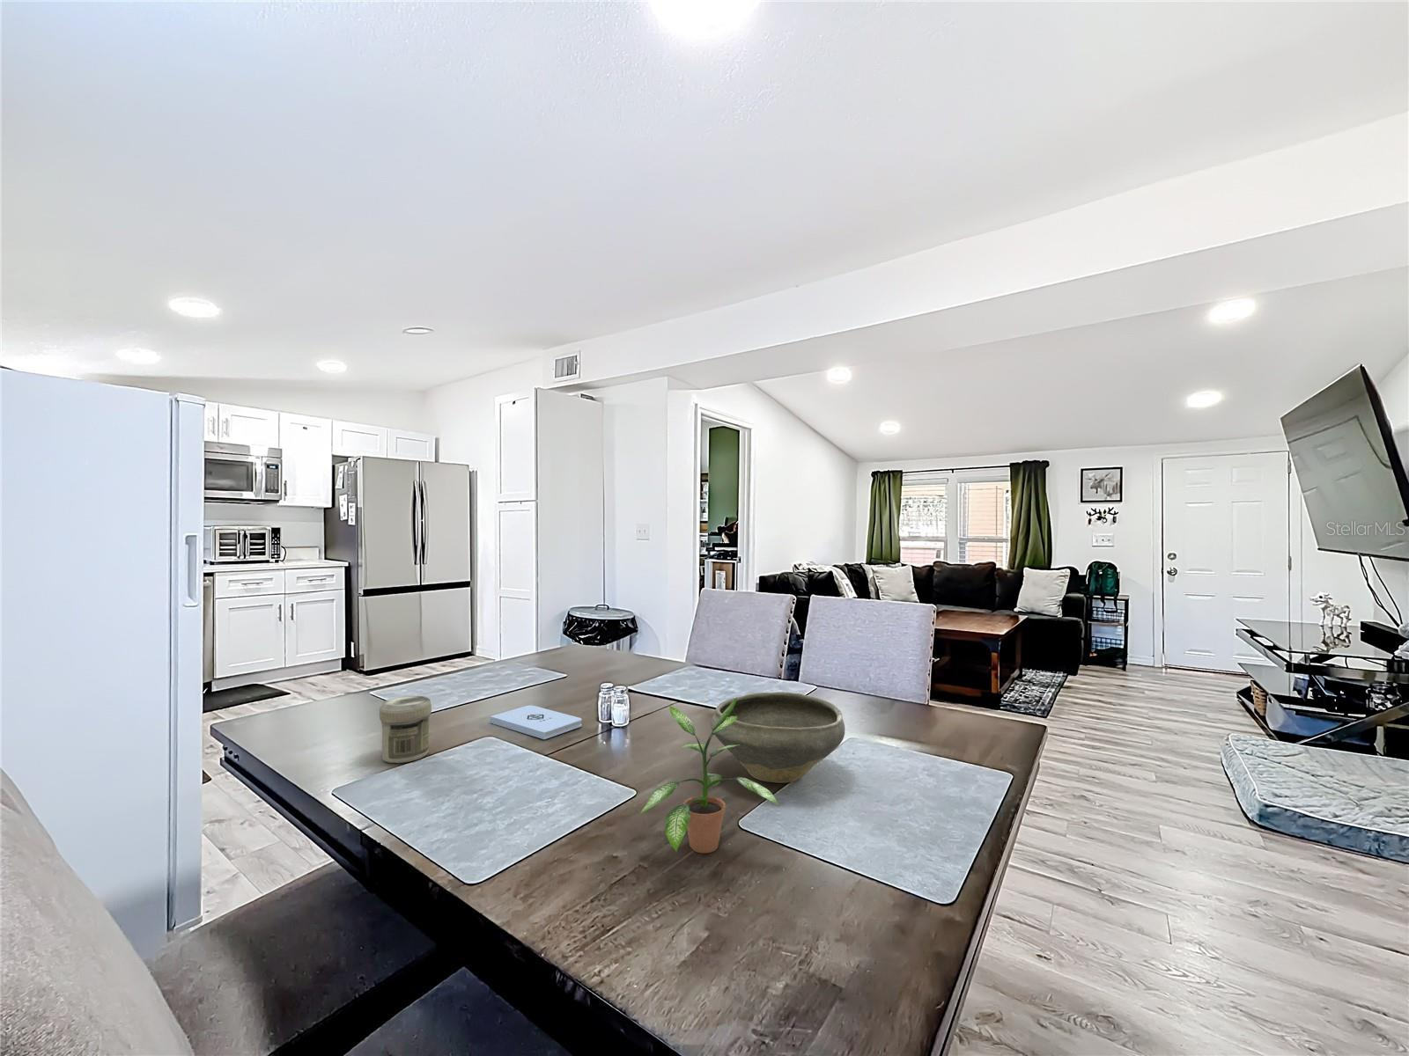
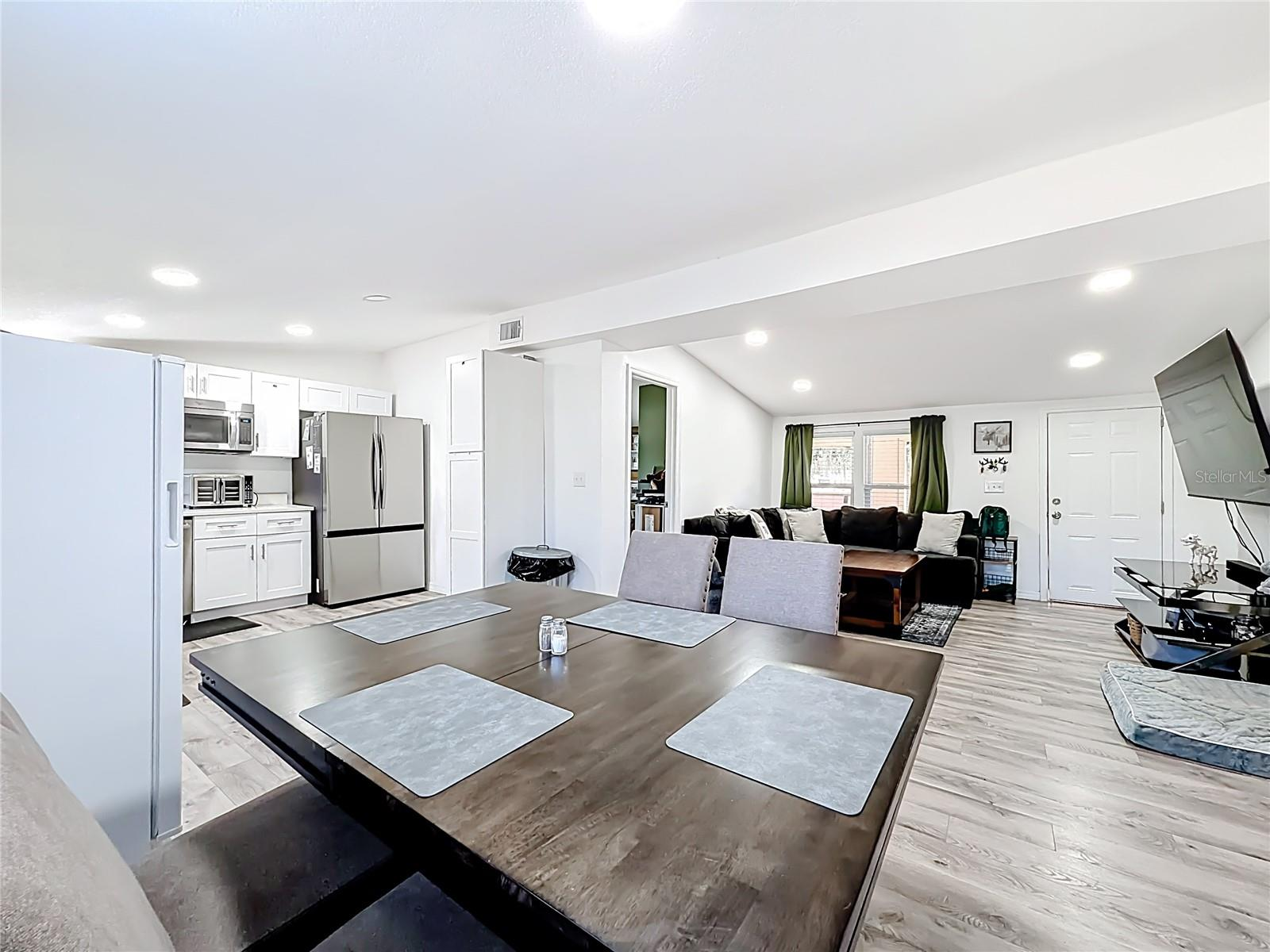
- potted plant [639,697,779,854]
- notepad [489,704,582,740]
- jar [378,695,433,764]
- bowl [710,691,845,784]
